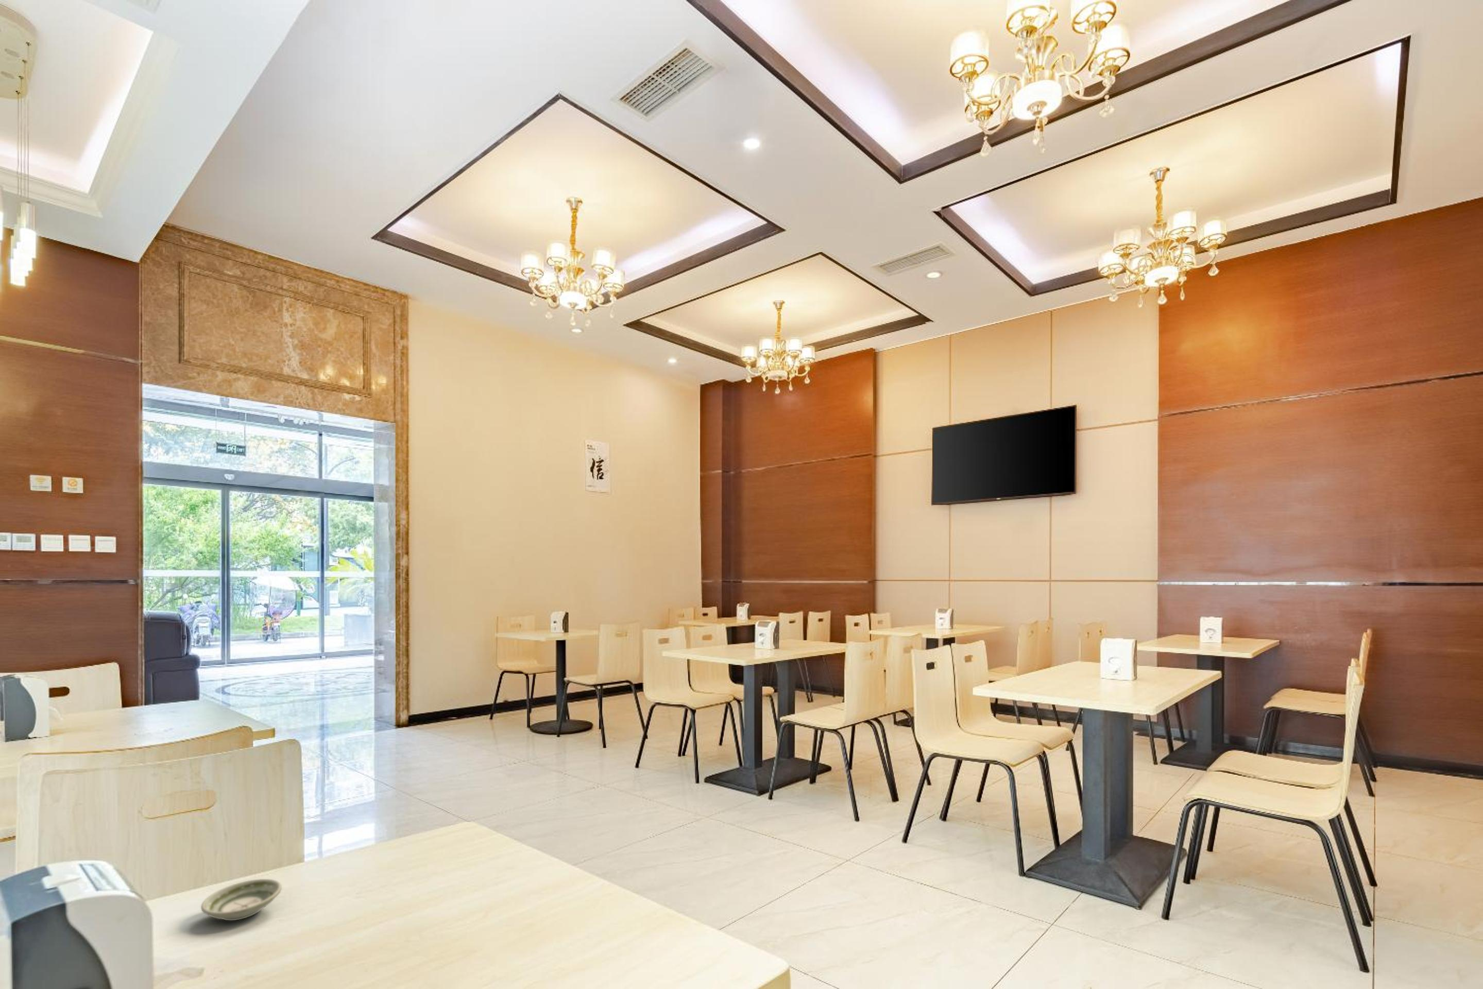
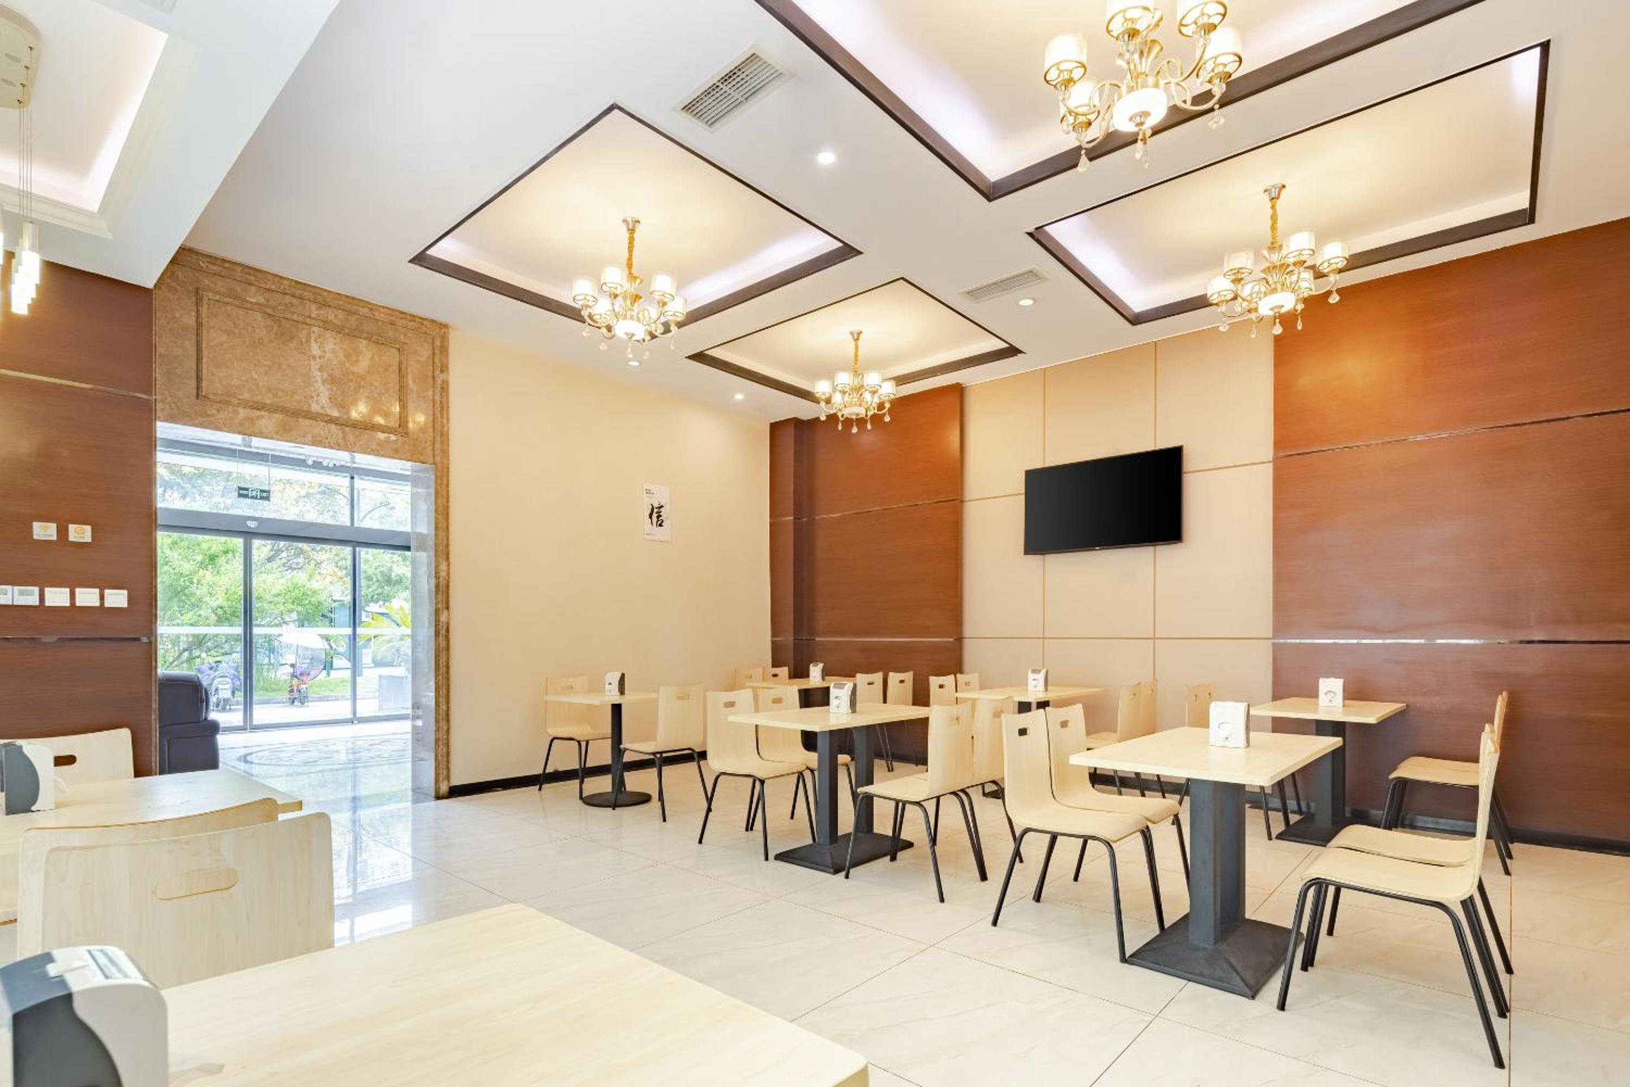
- saucer [200,879,283,921]
